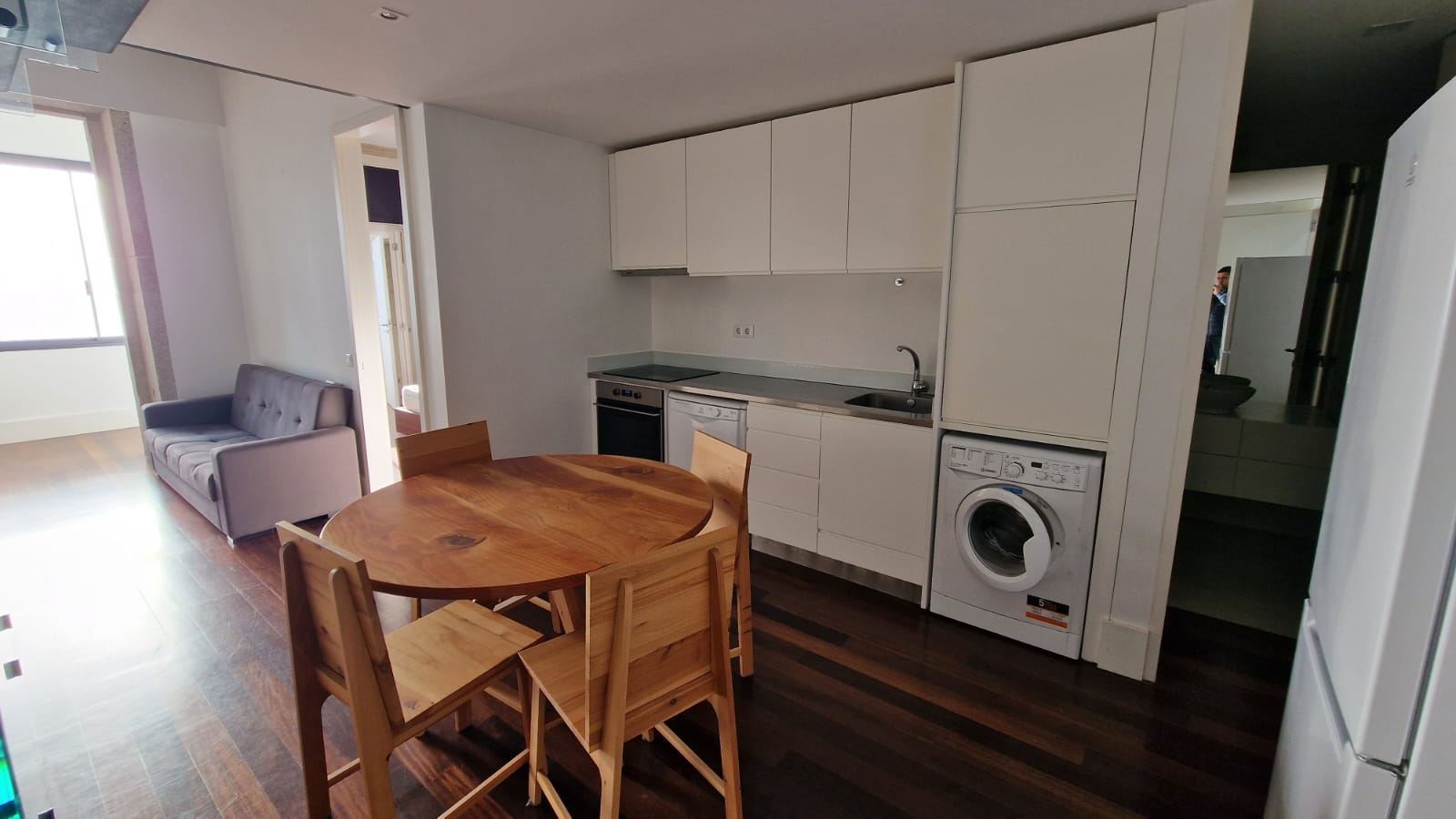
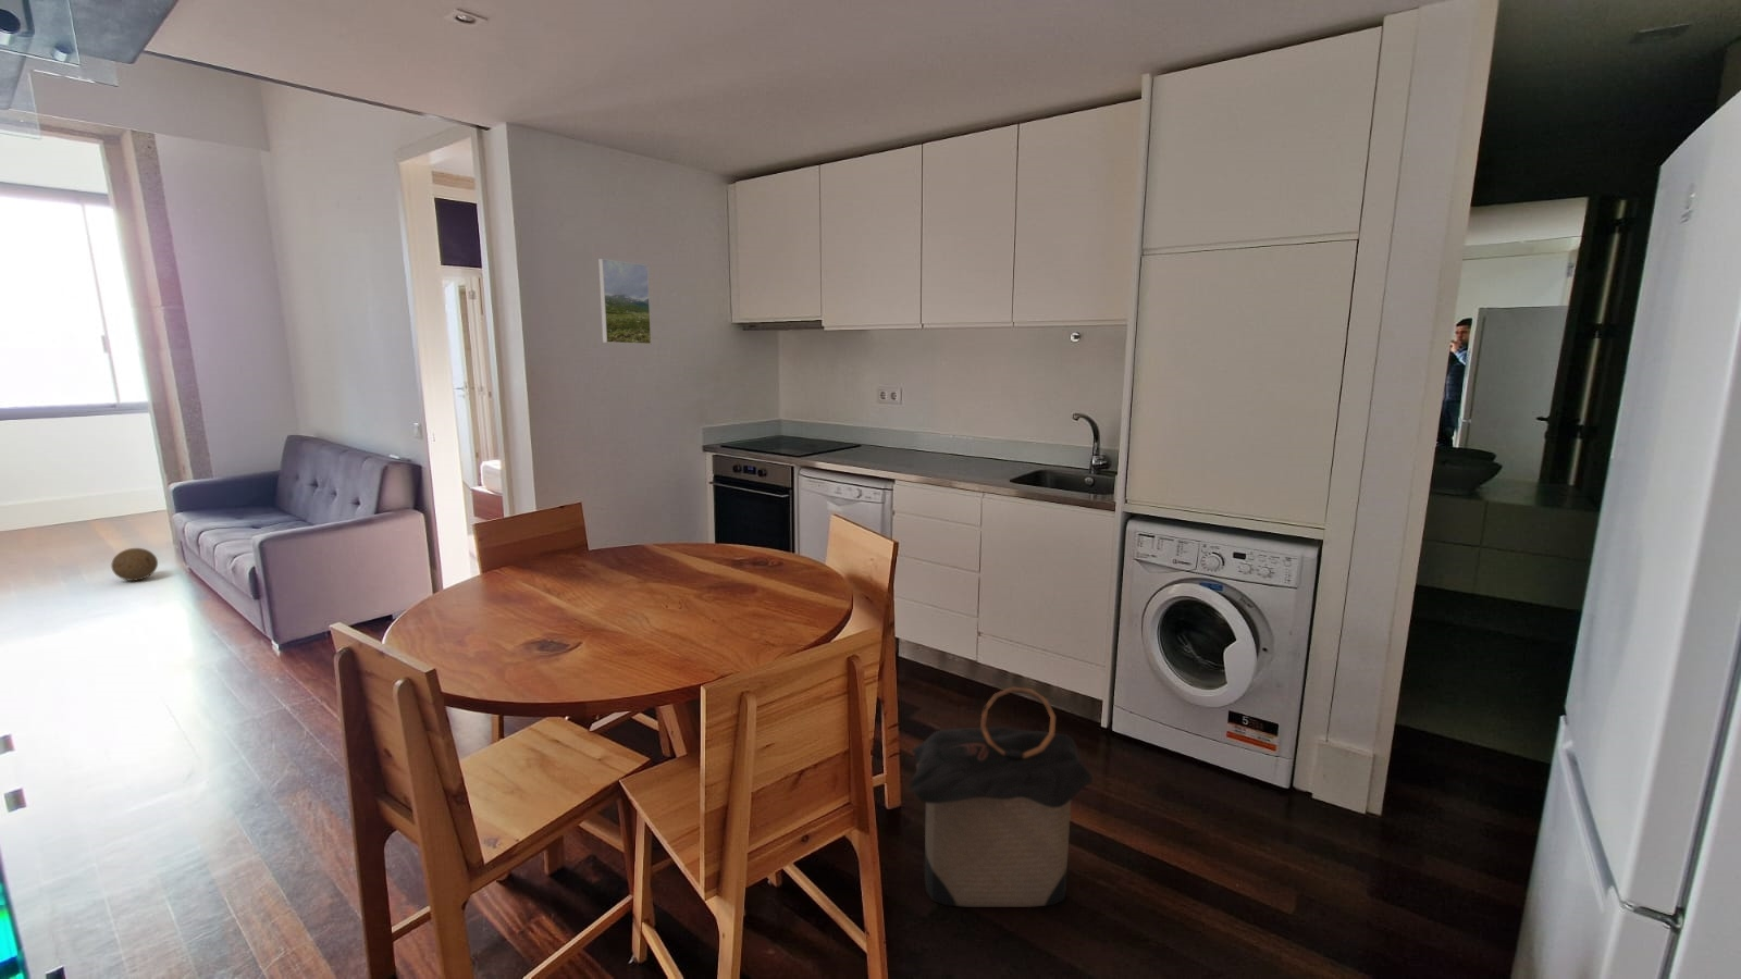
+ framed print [598,258,653,345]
+ laundry hamper [909,685,1094,908]
+ decorative ball [110,547,159,582]
